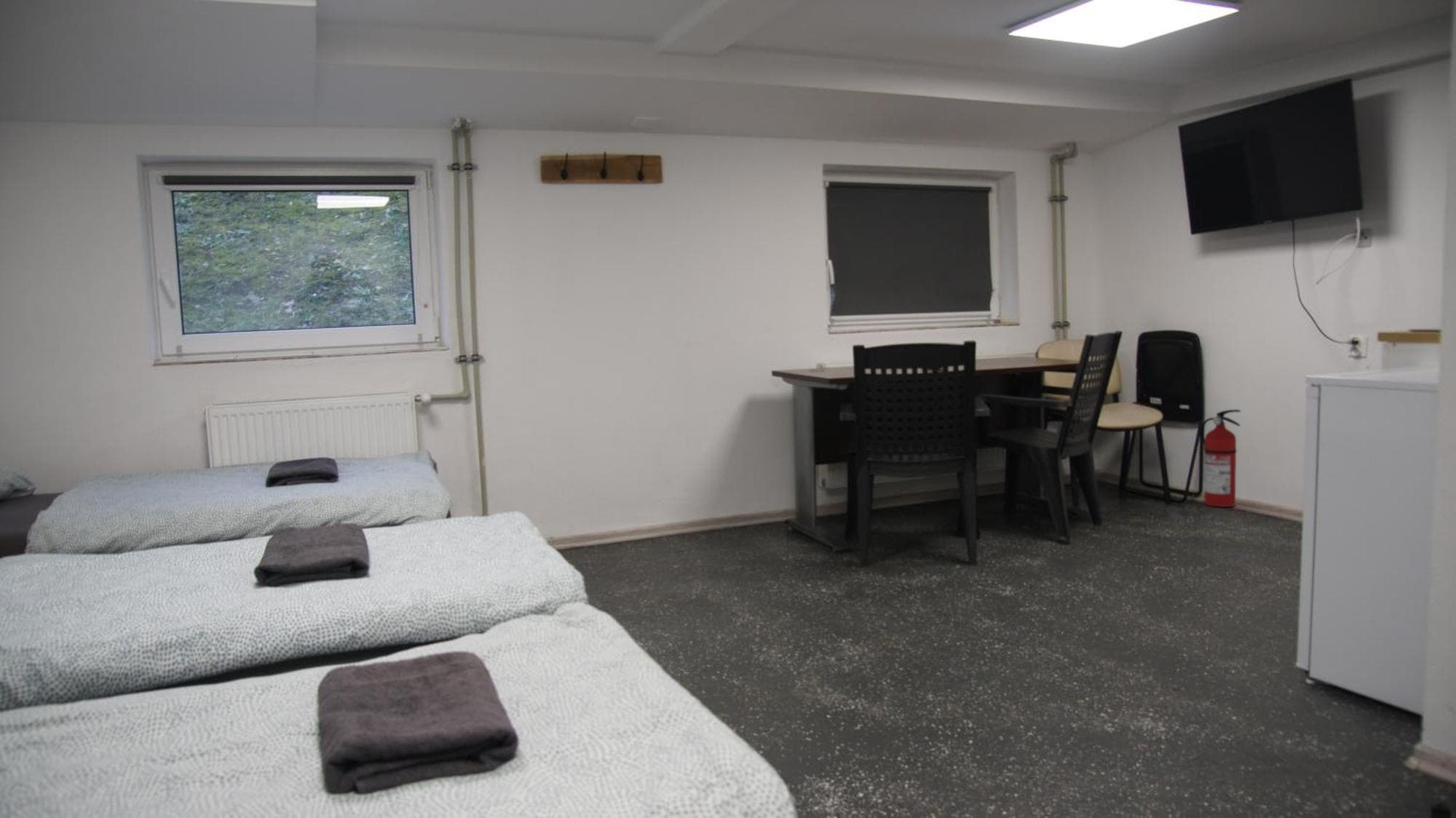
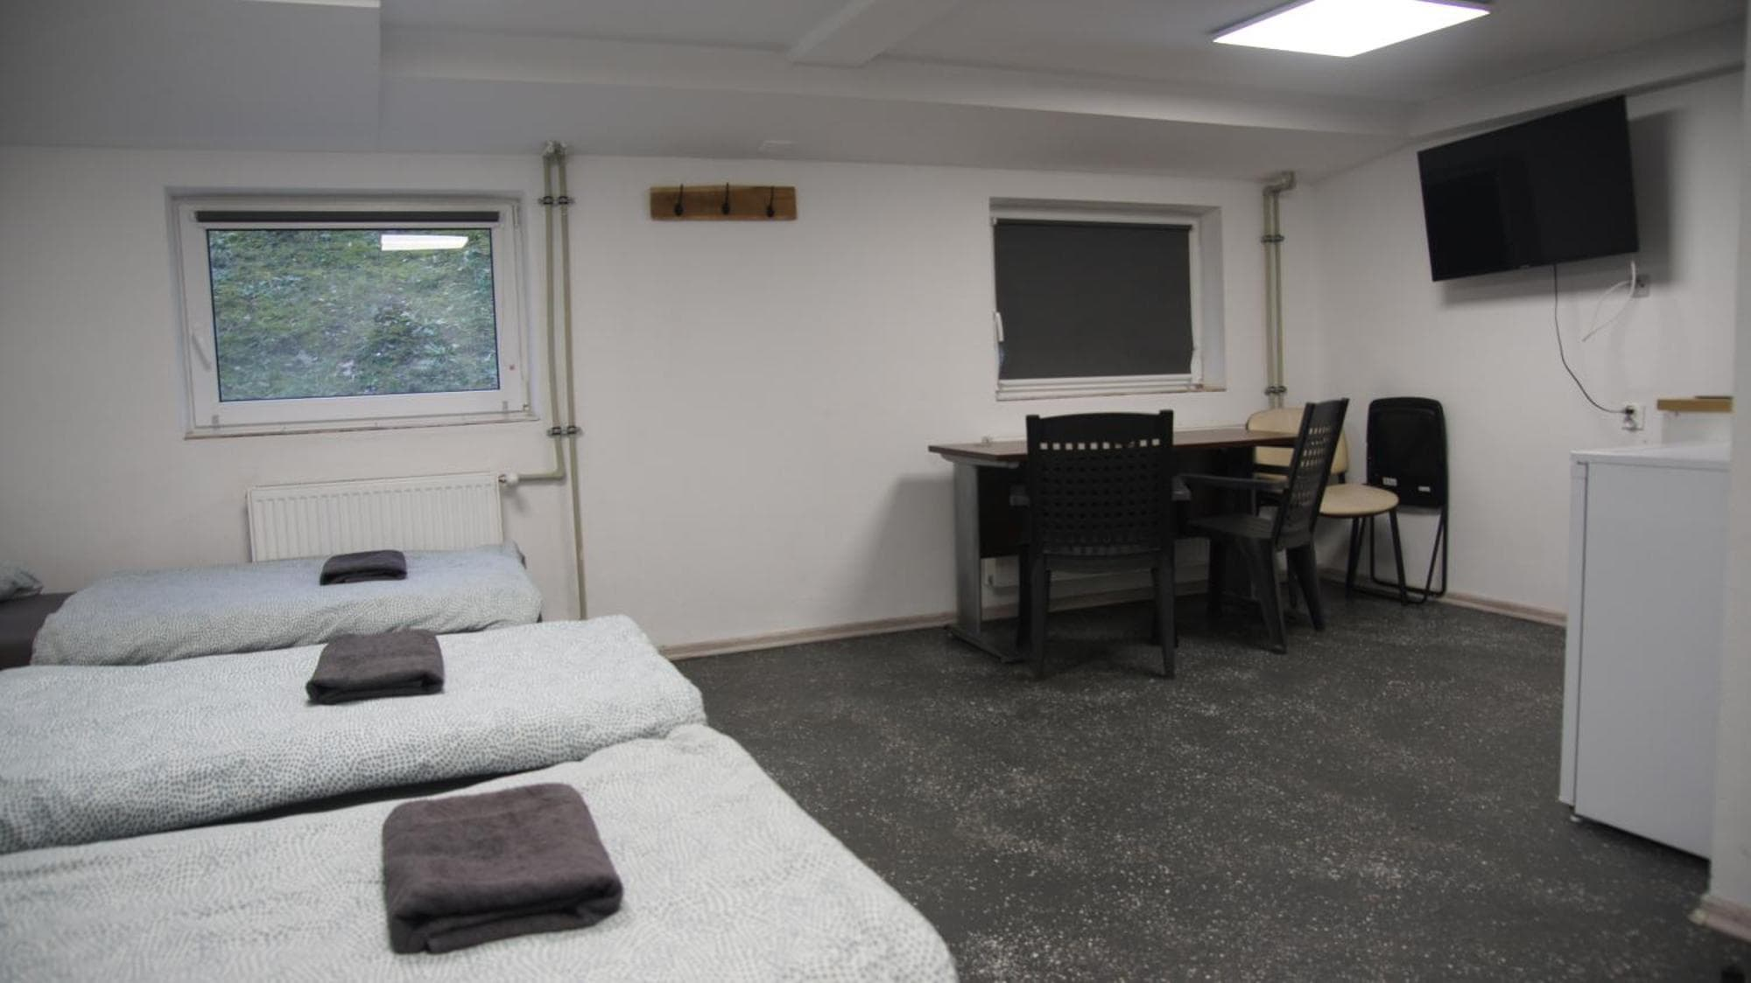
- fire extinguisher [1200,409,1242,508]
